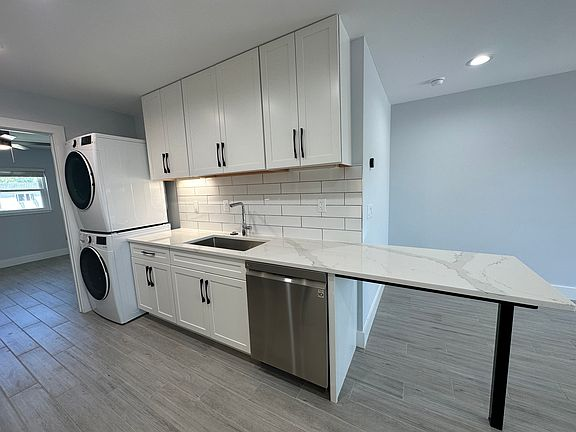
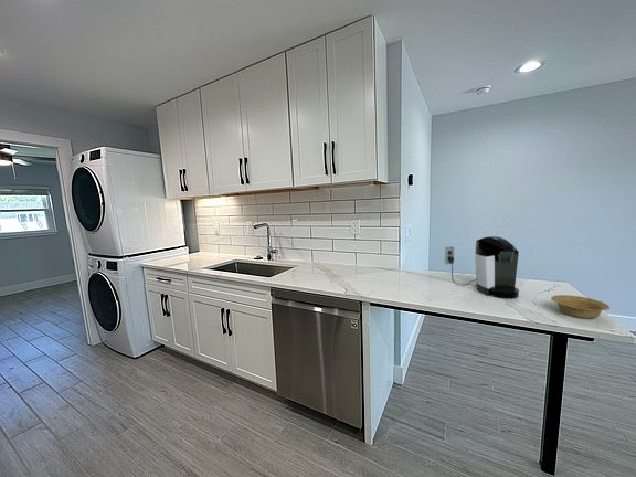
+ bowl [550,294,611,319]
+ coffee maker [444,235,520,299]
